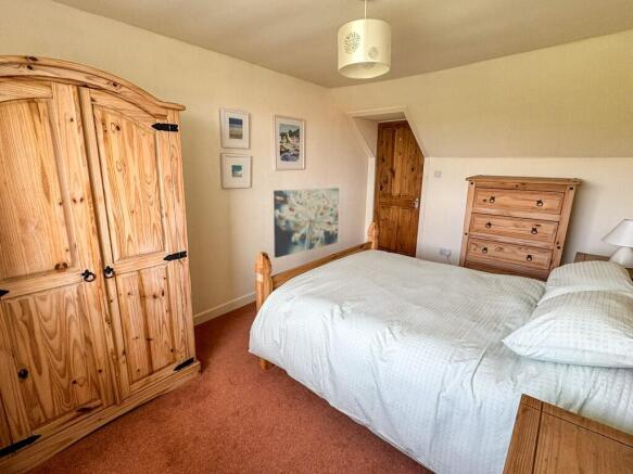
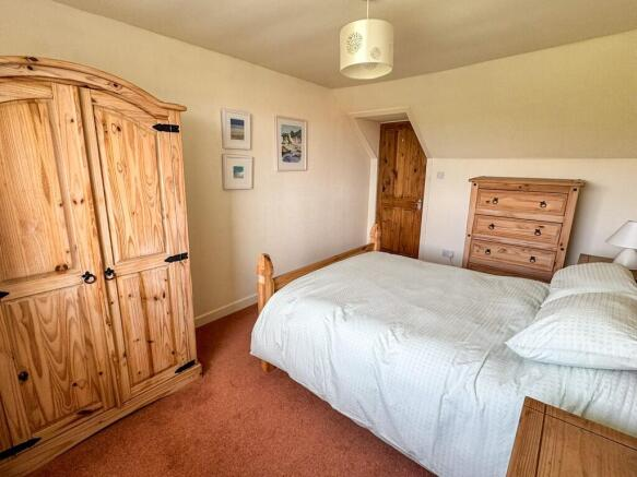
- wall art [273,188,340,259]
